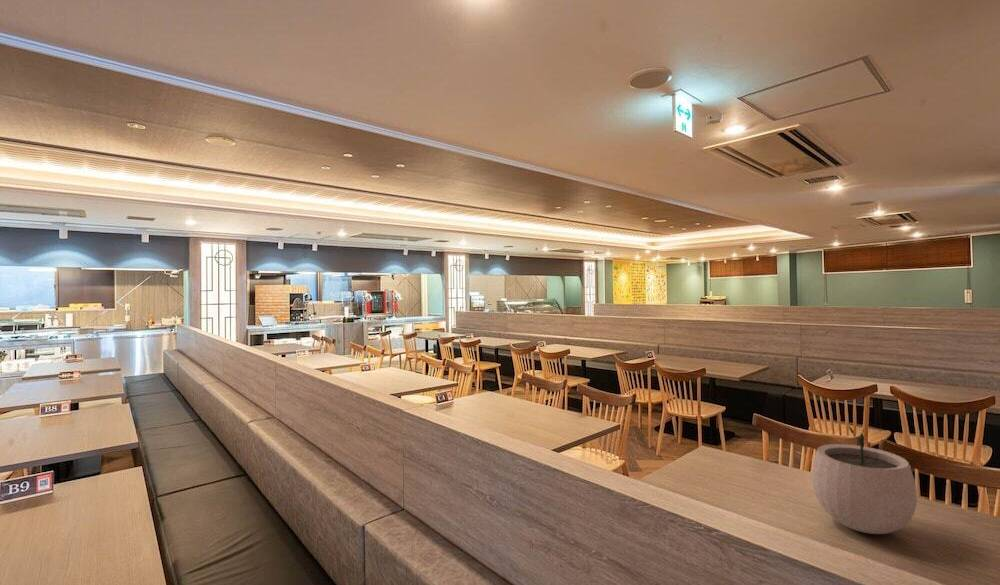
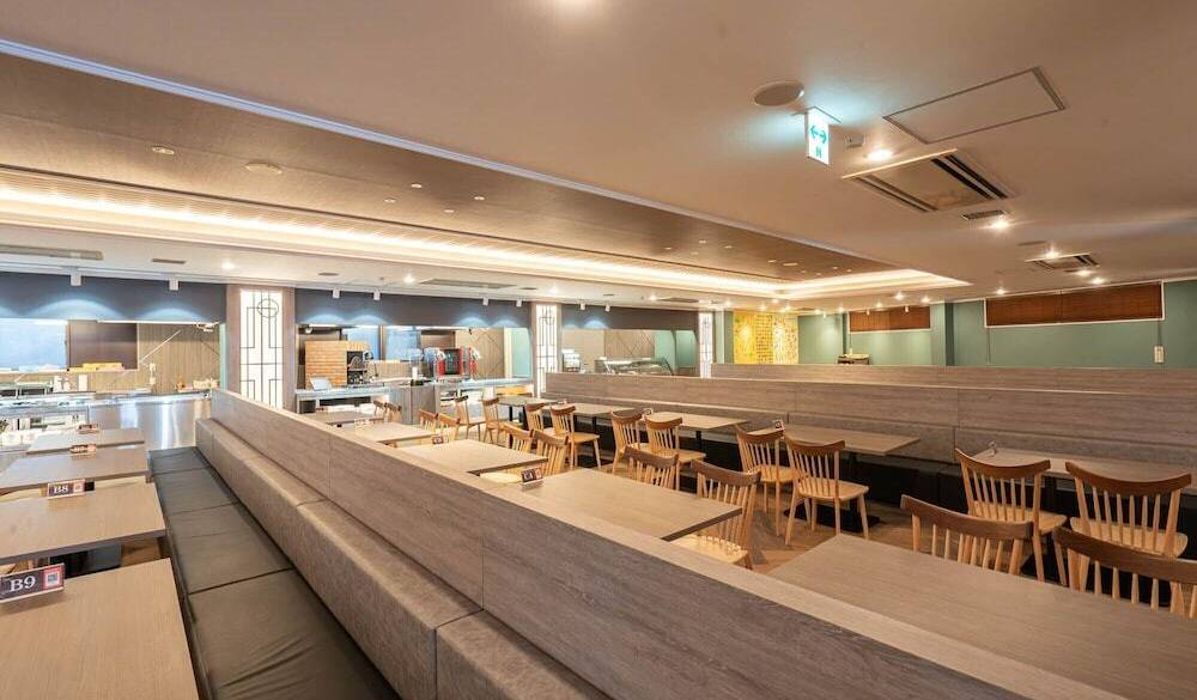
- plant pot [811,425,918,535]
